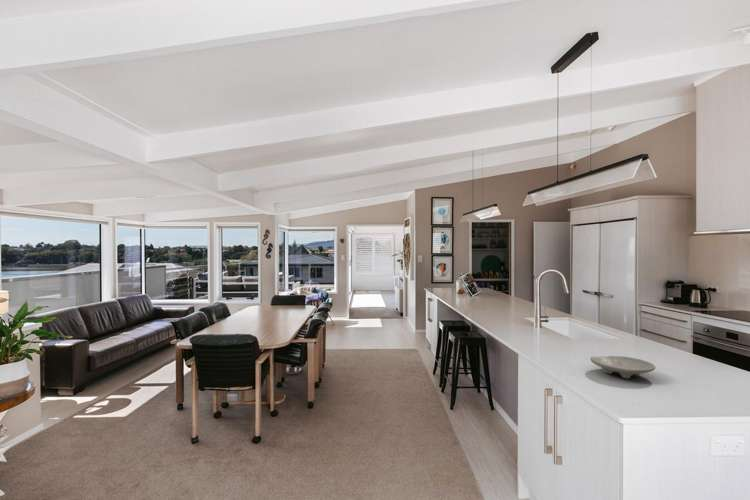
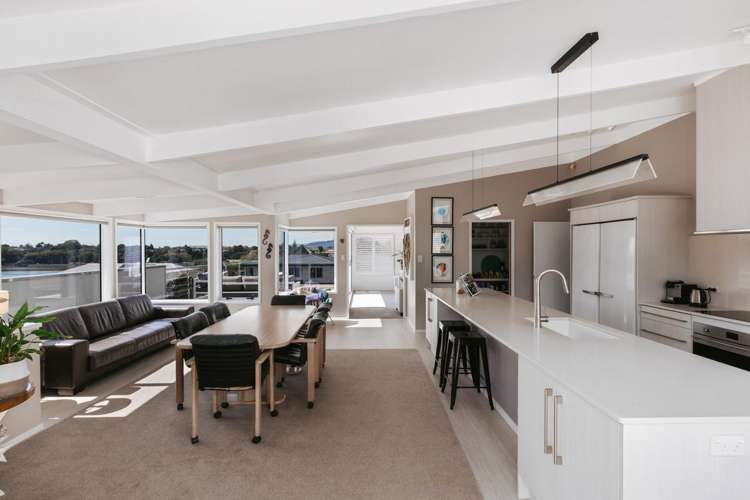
- bowl [589,355,656,379]
